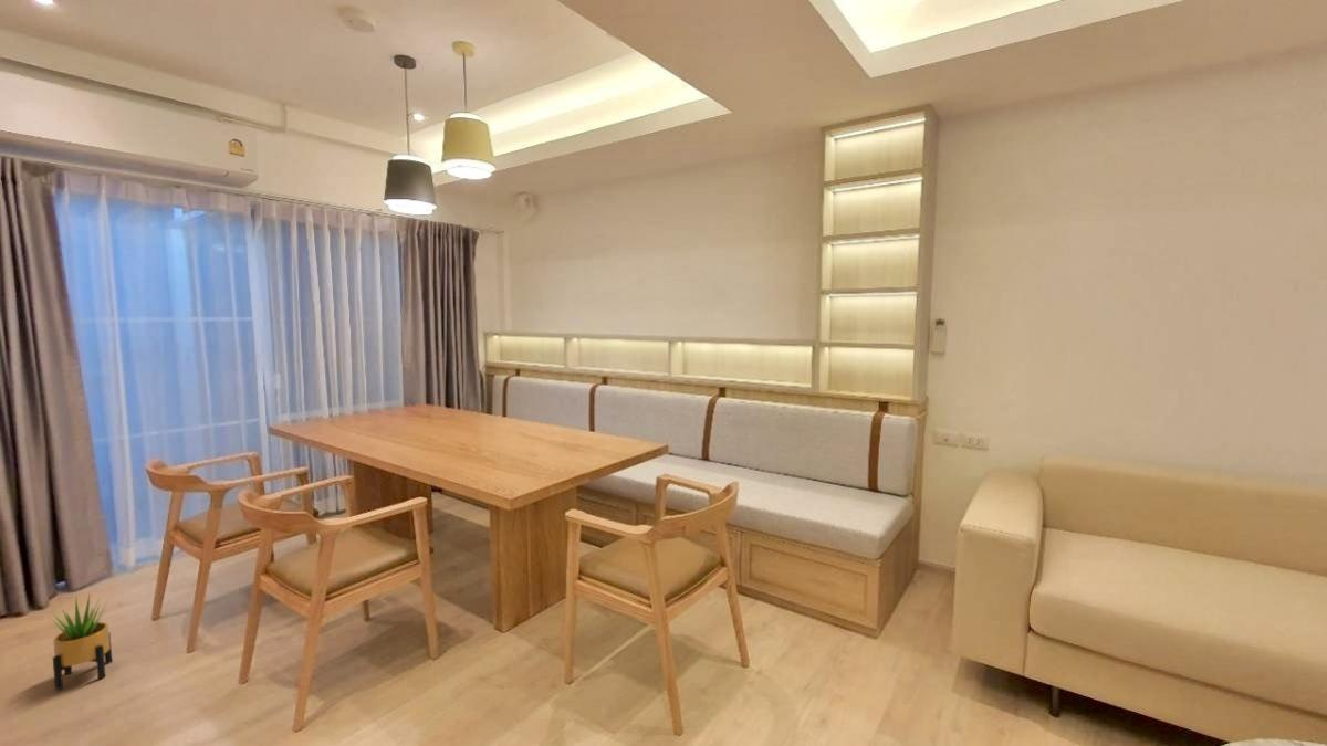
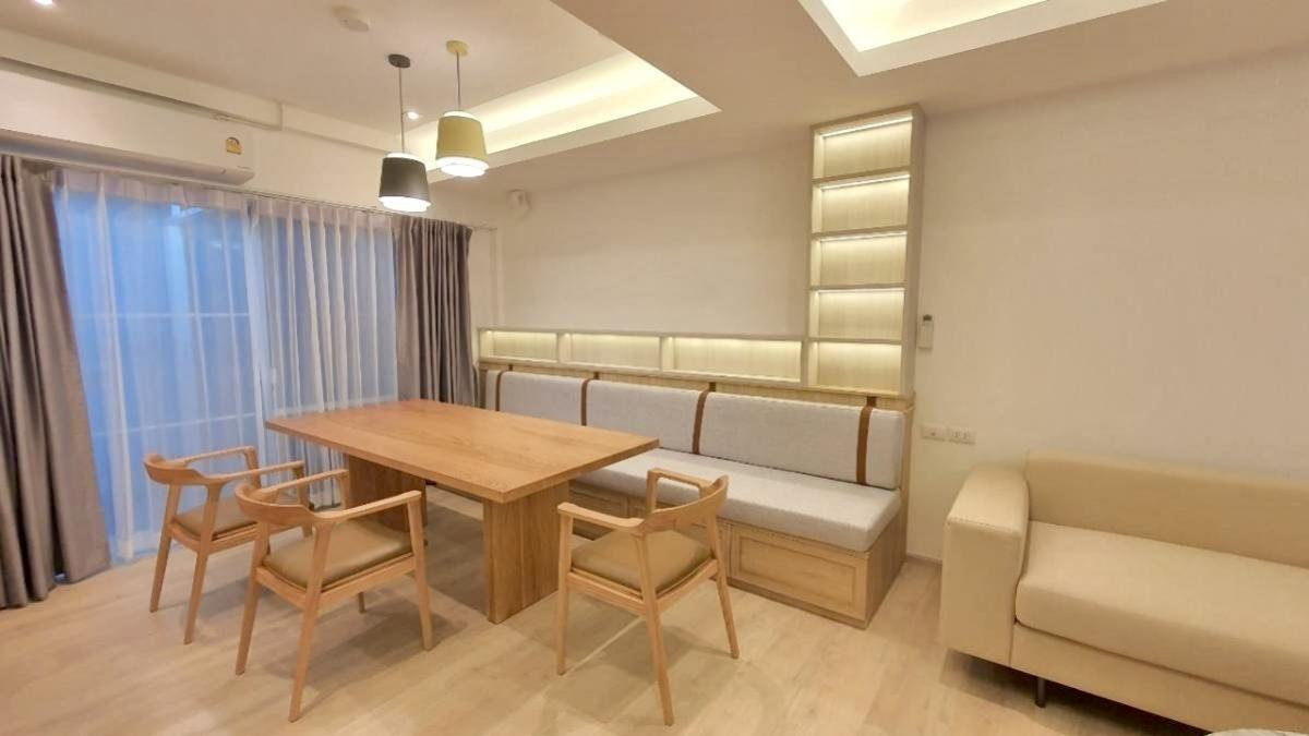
- potted plant [45,595,113,691]
